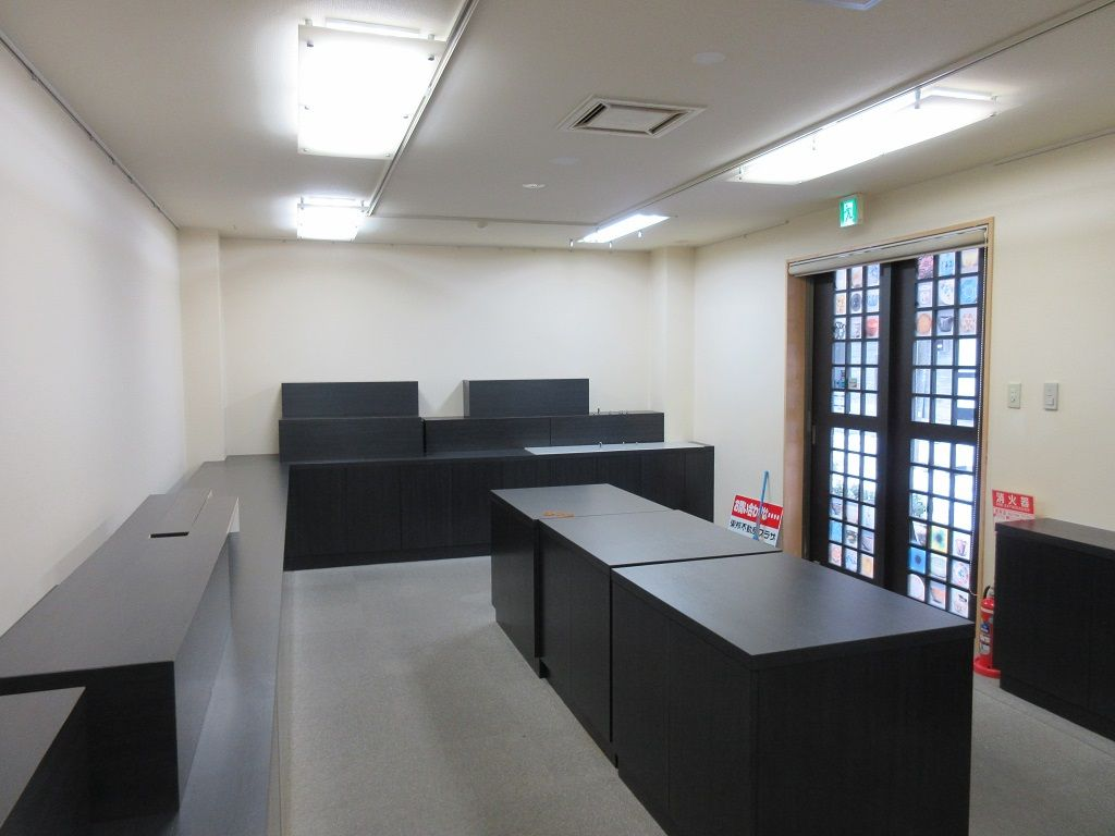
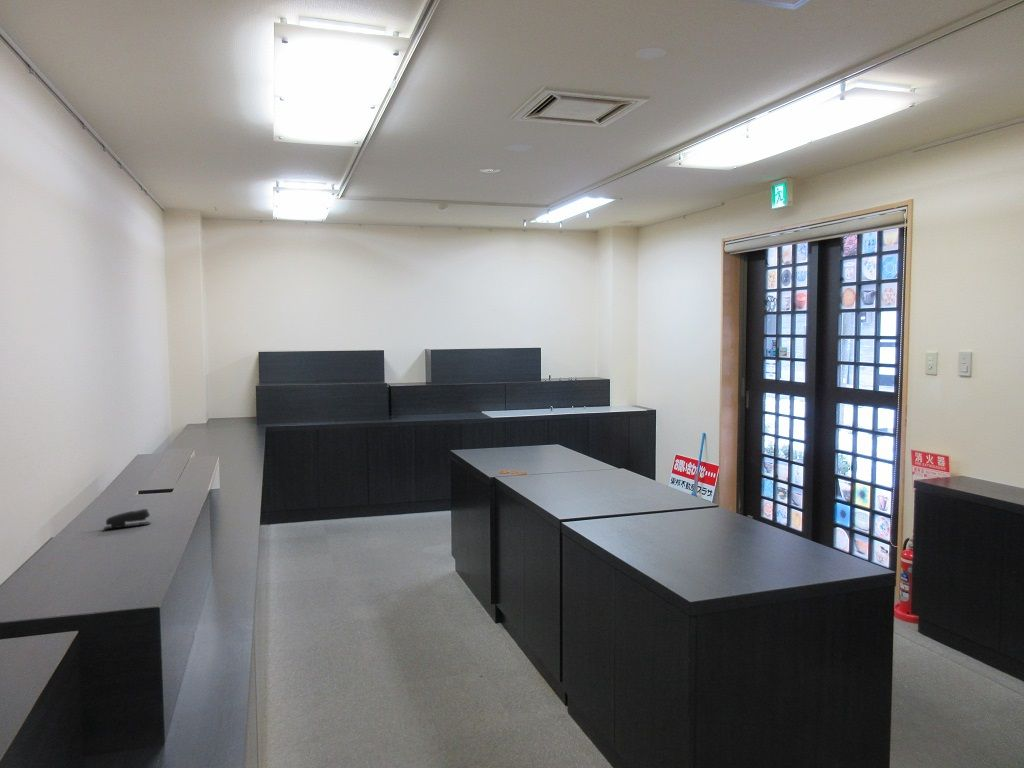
+ stapler [102,508,152,530]
